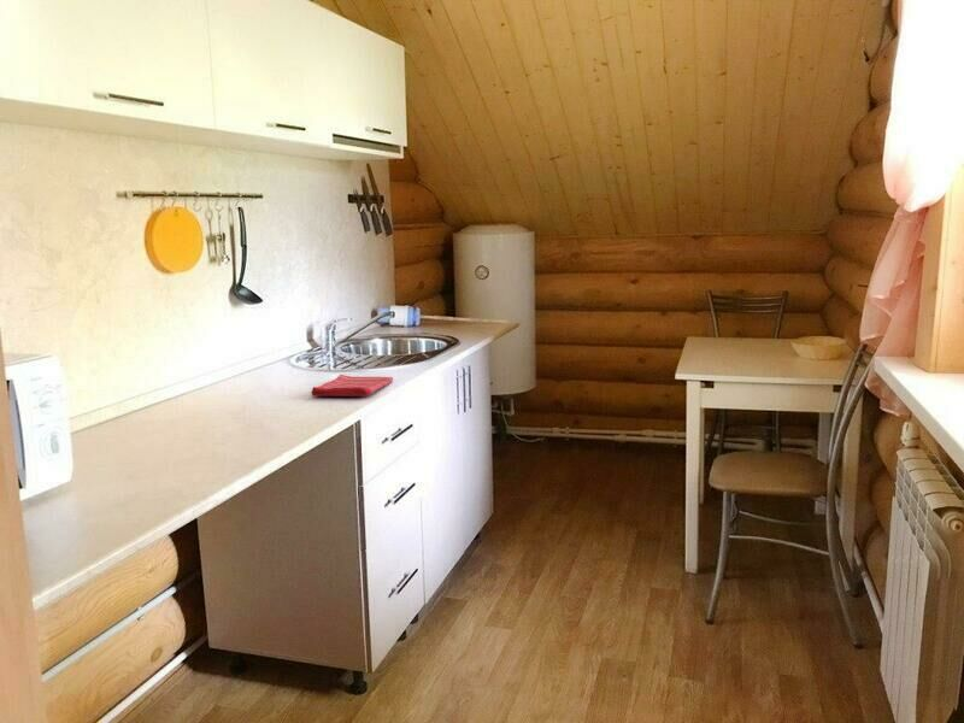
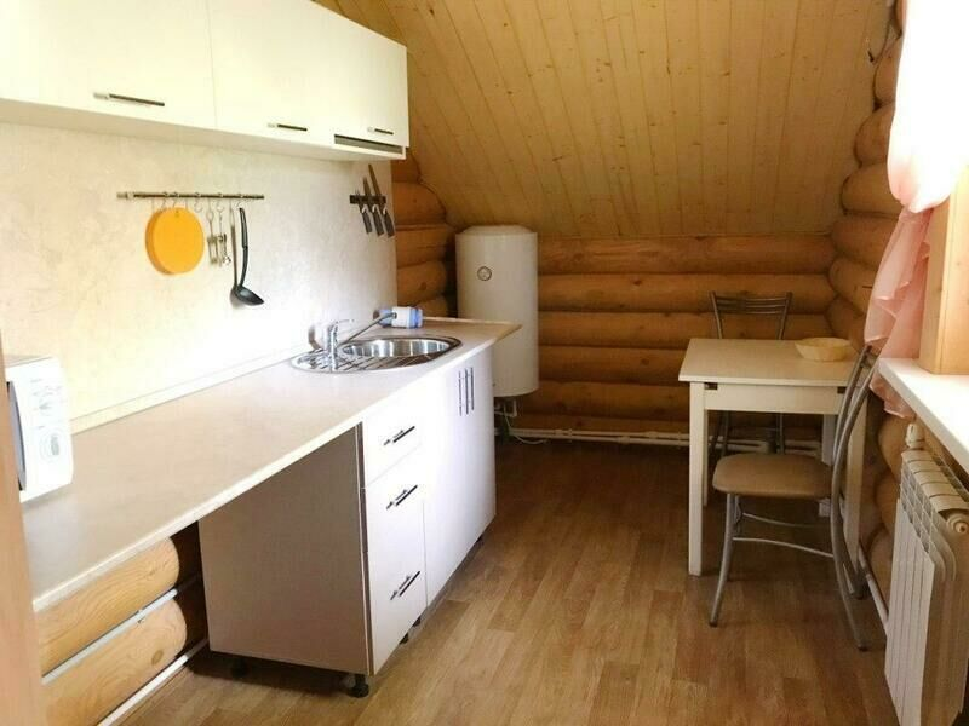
- dish towel [310,374,394,398]
